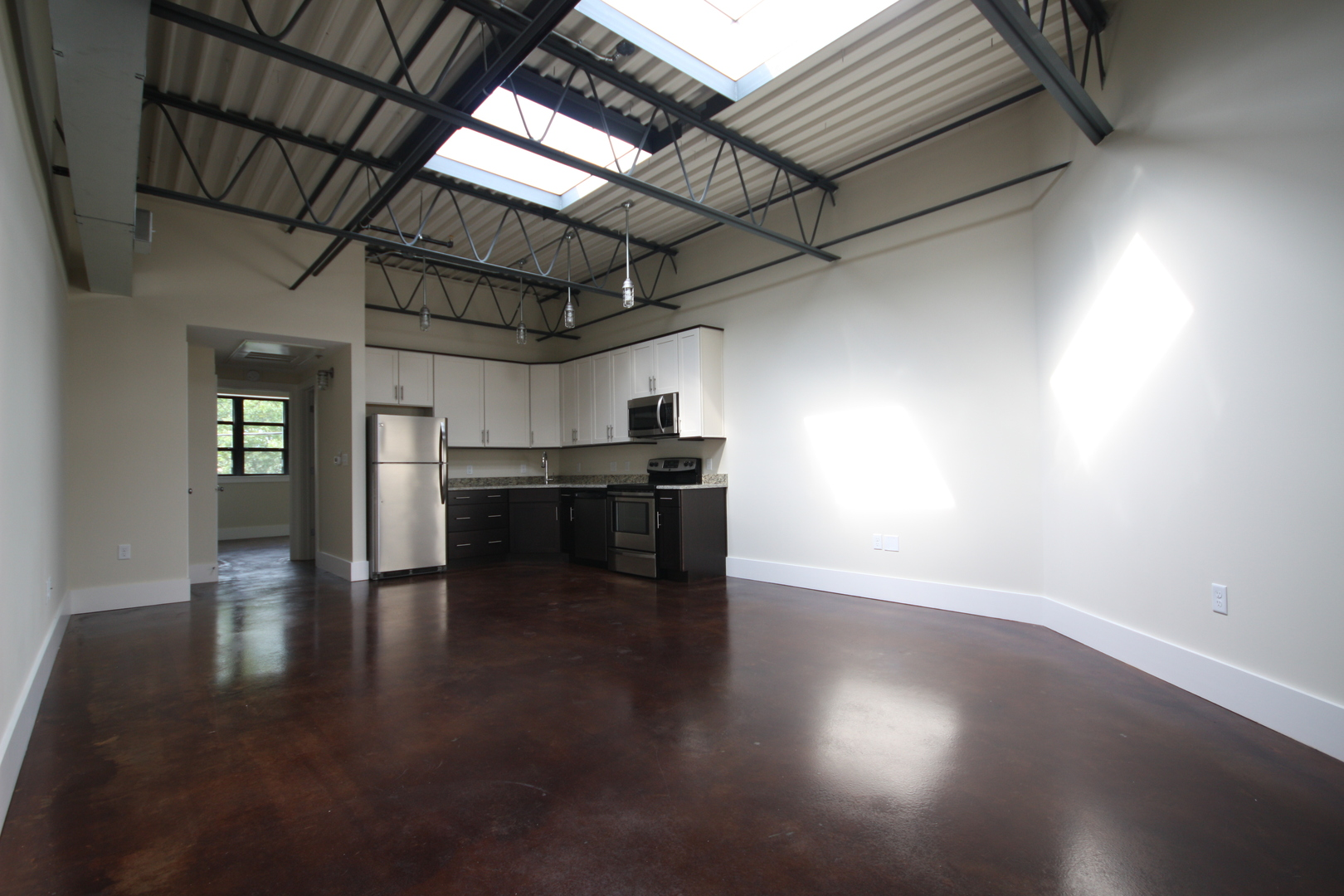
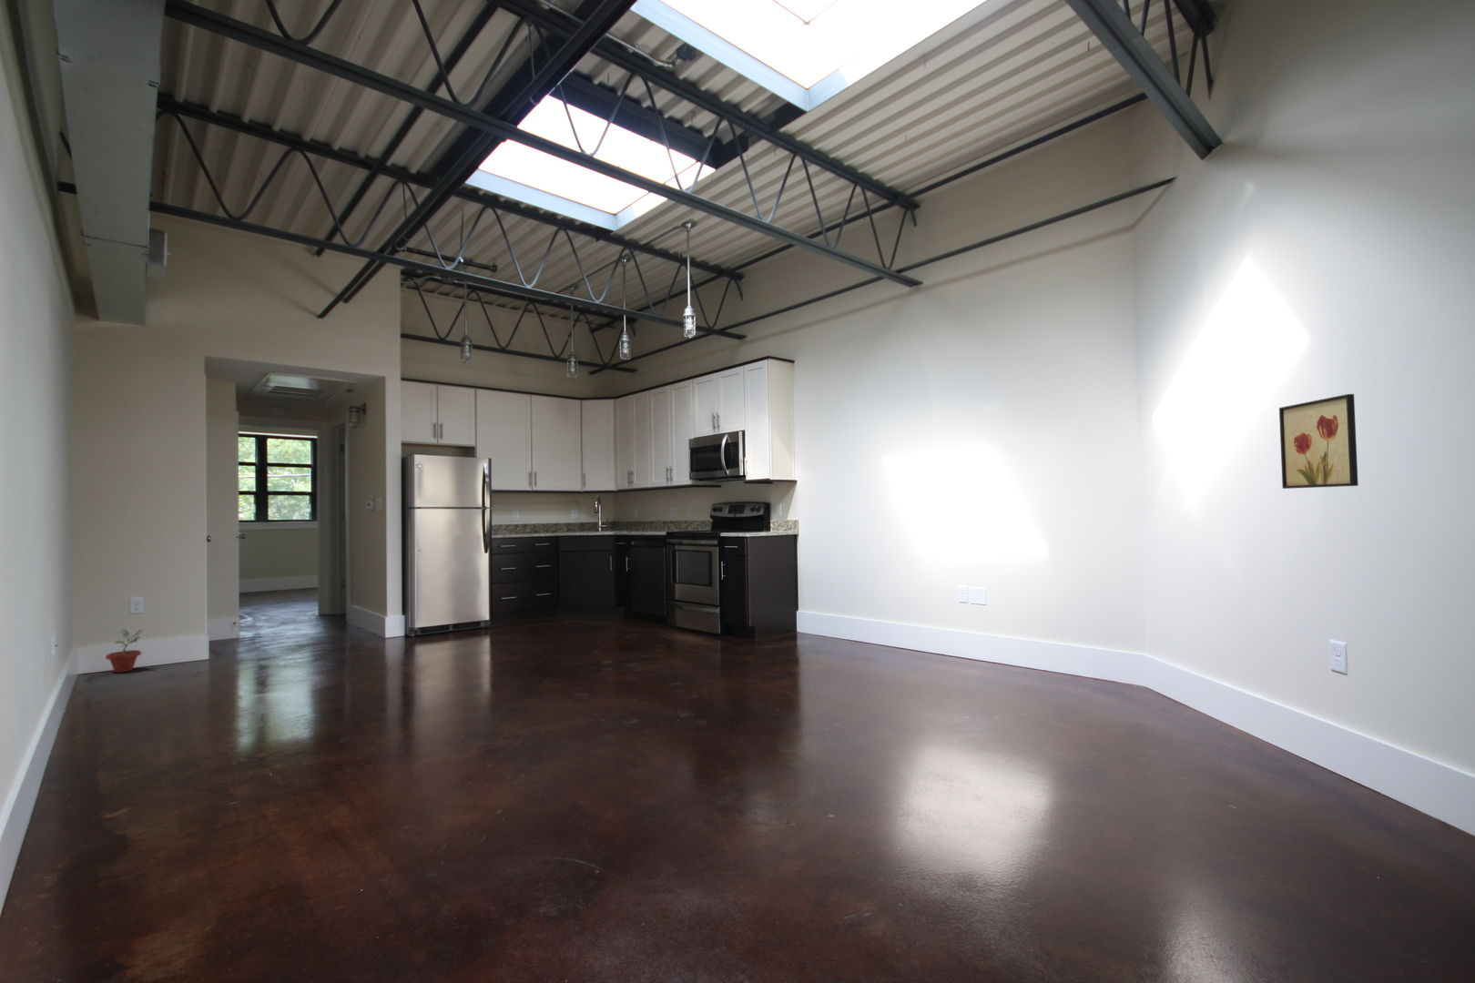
+ potted plant [104,628,145,674]
+ wall art [1279,393,1360,489]
